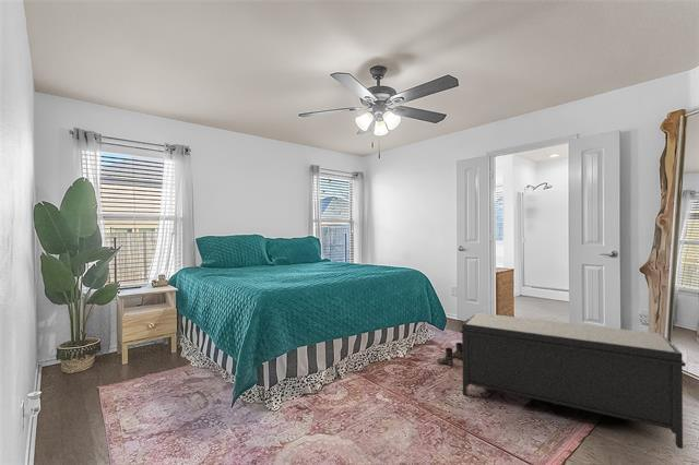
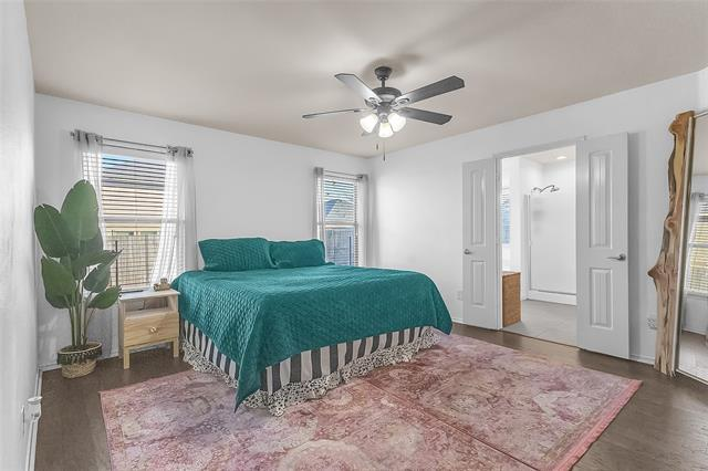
- bench [460,312,687,450]
- boots [436,342,462,367]
